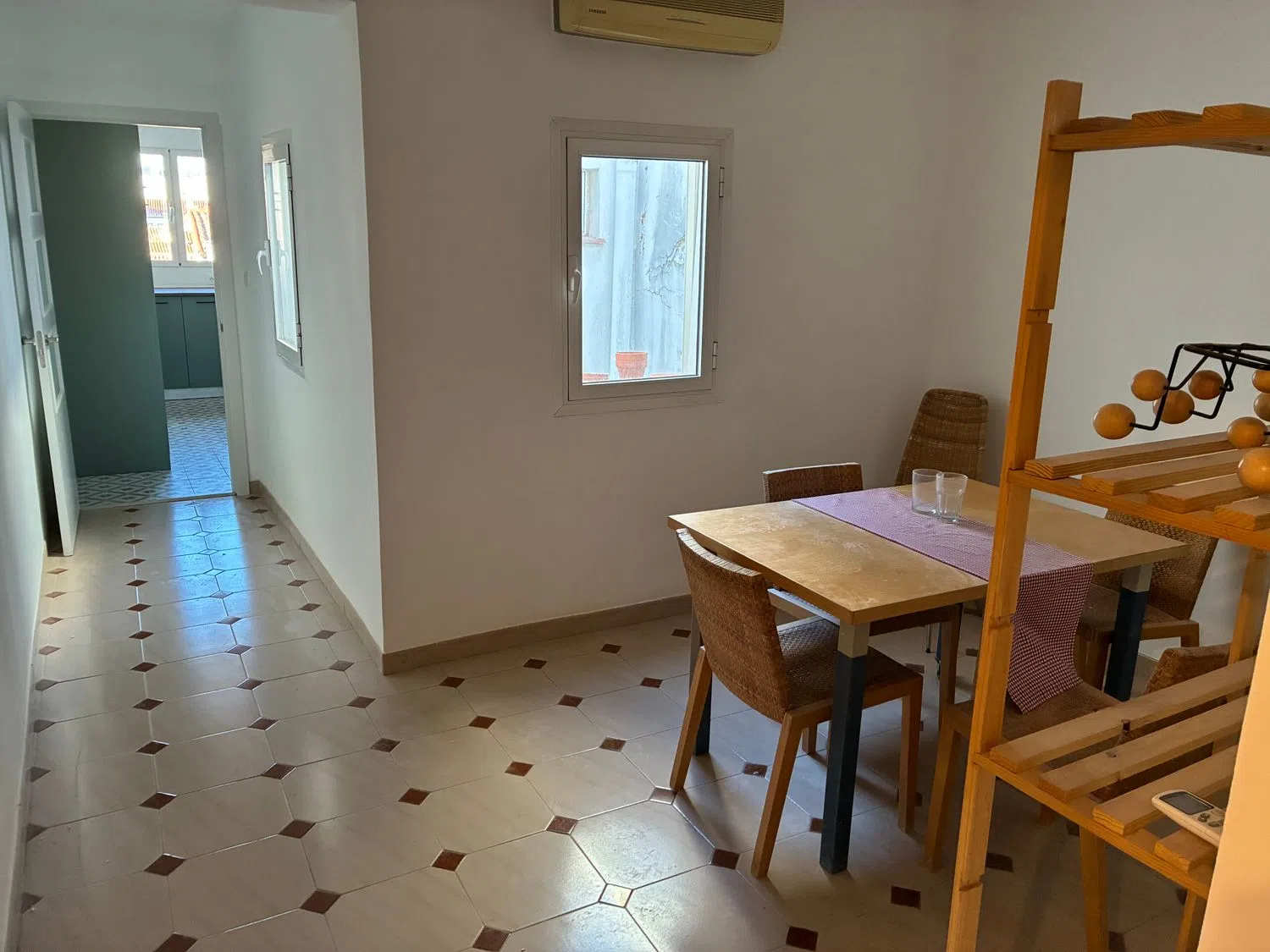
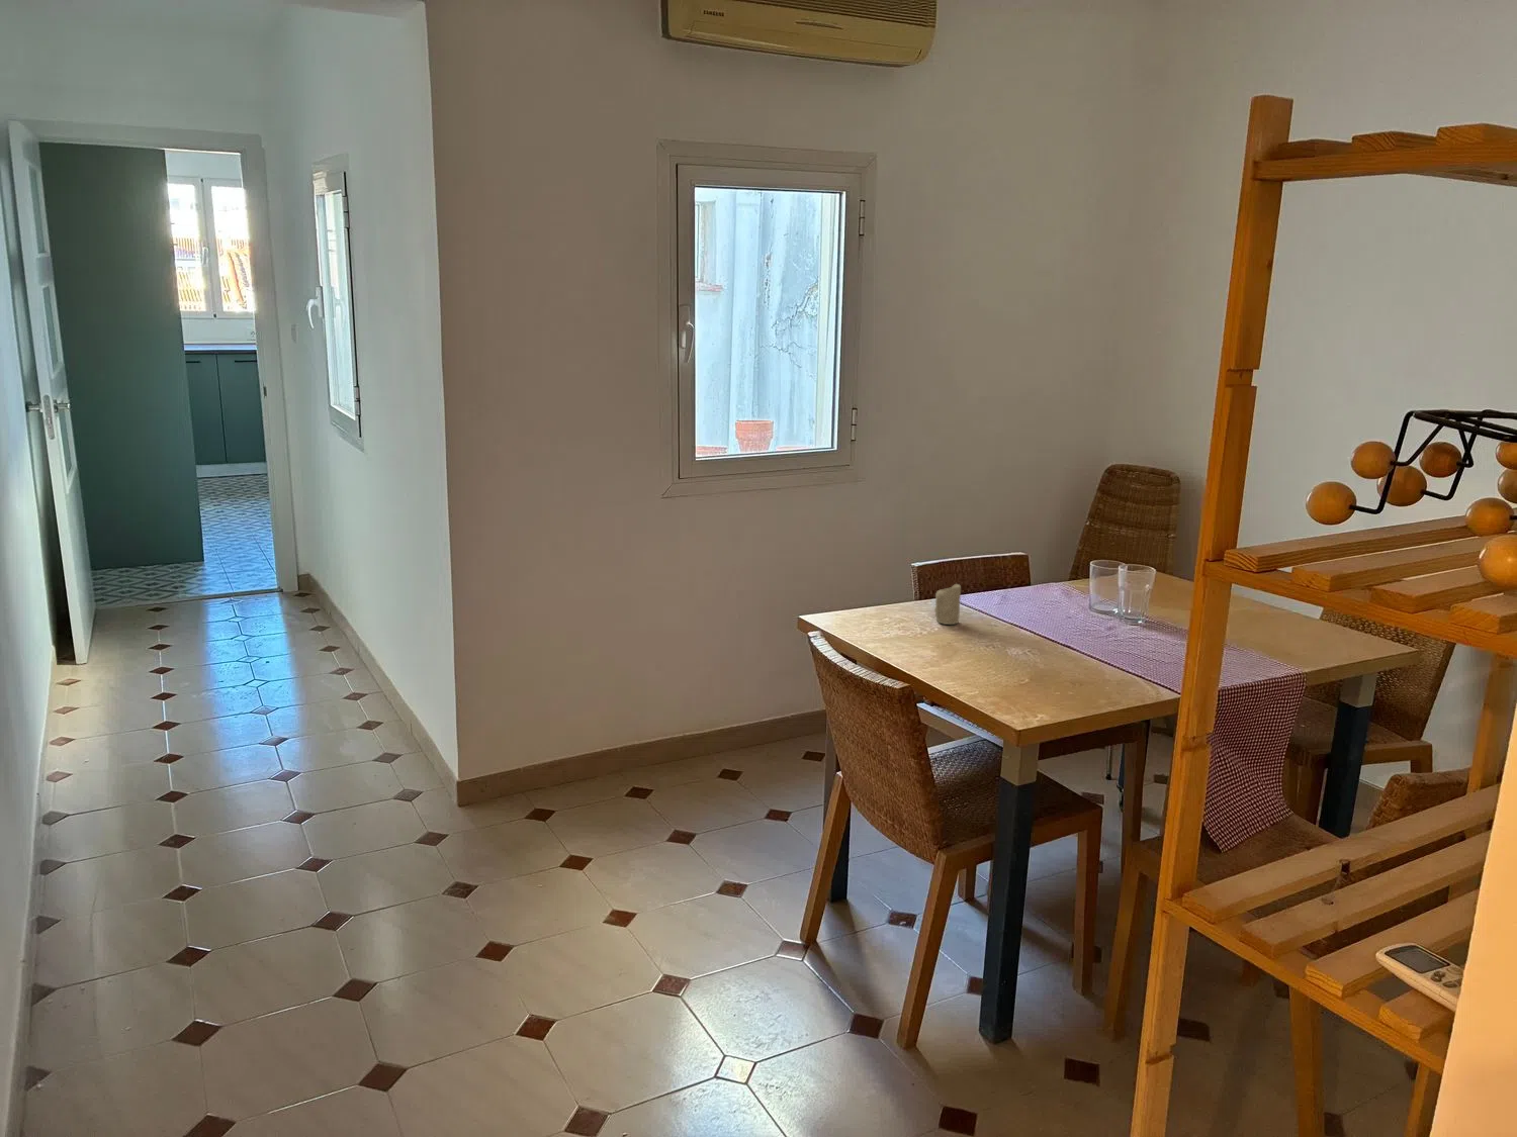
+ candle [933,583,962,626]
